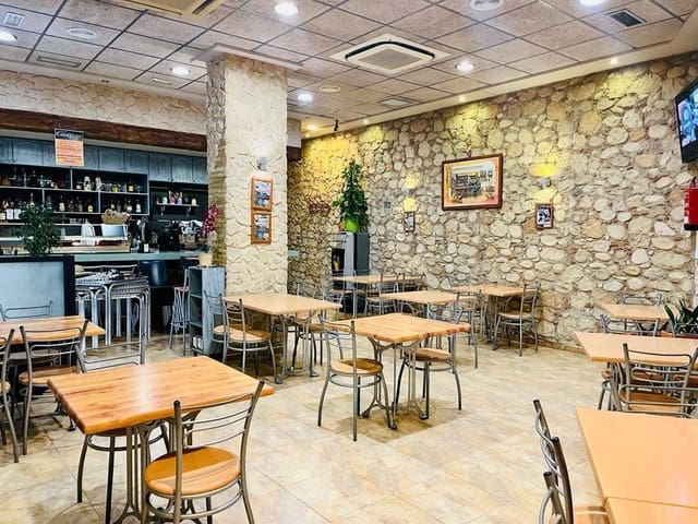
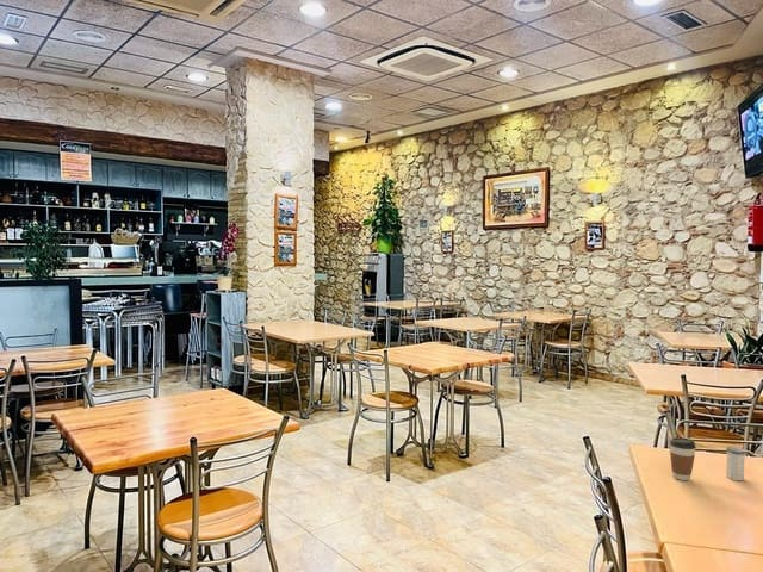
+ coffee cup [668,436,697,481]
+ salt shaker [725,446,746,481]
